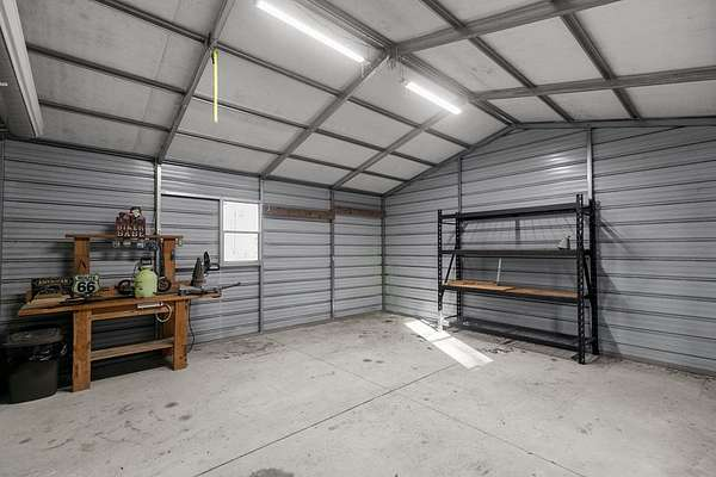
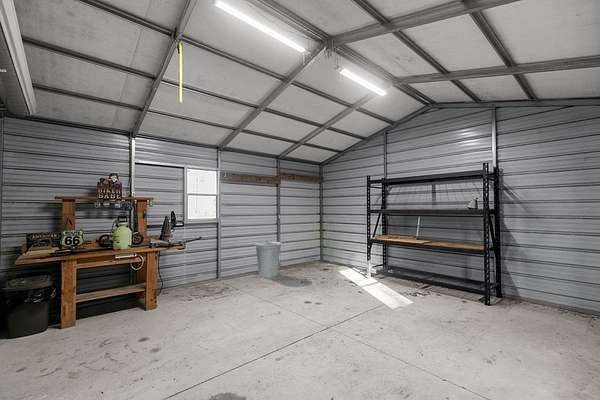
+ trash can [254,240,283,278]
